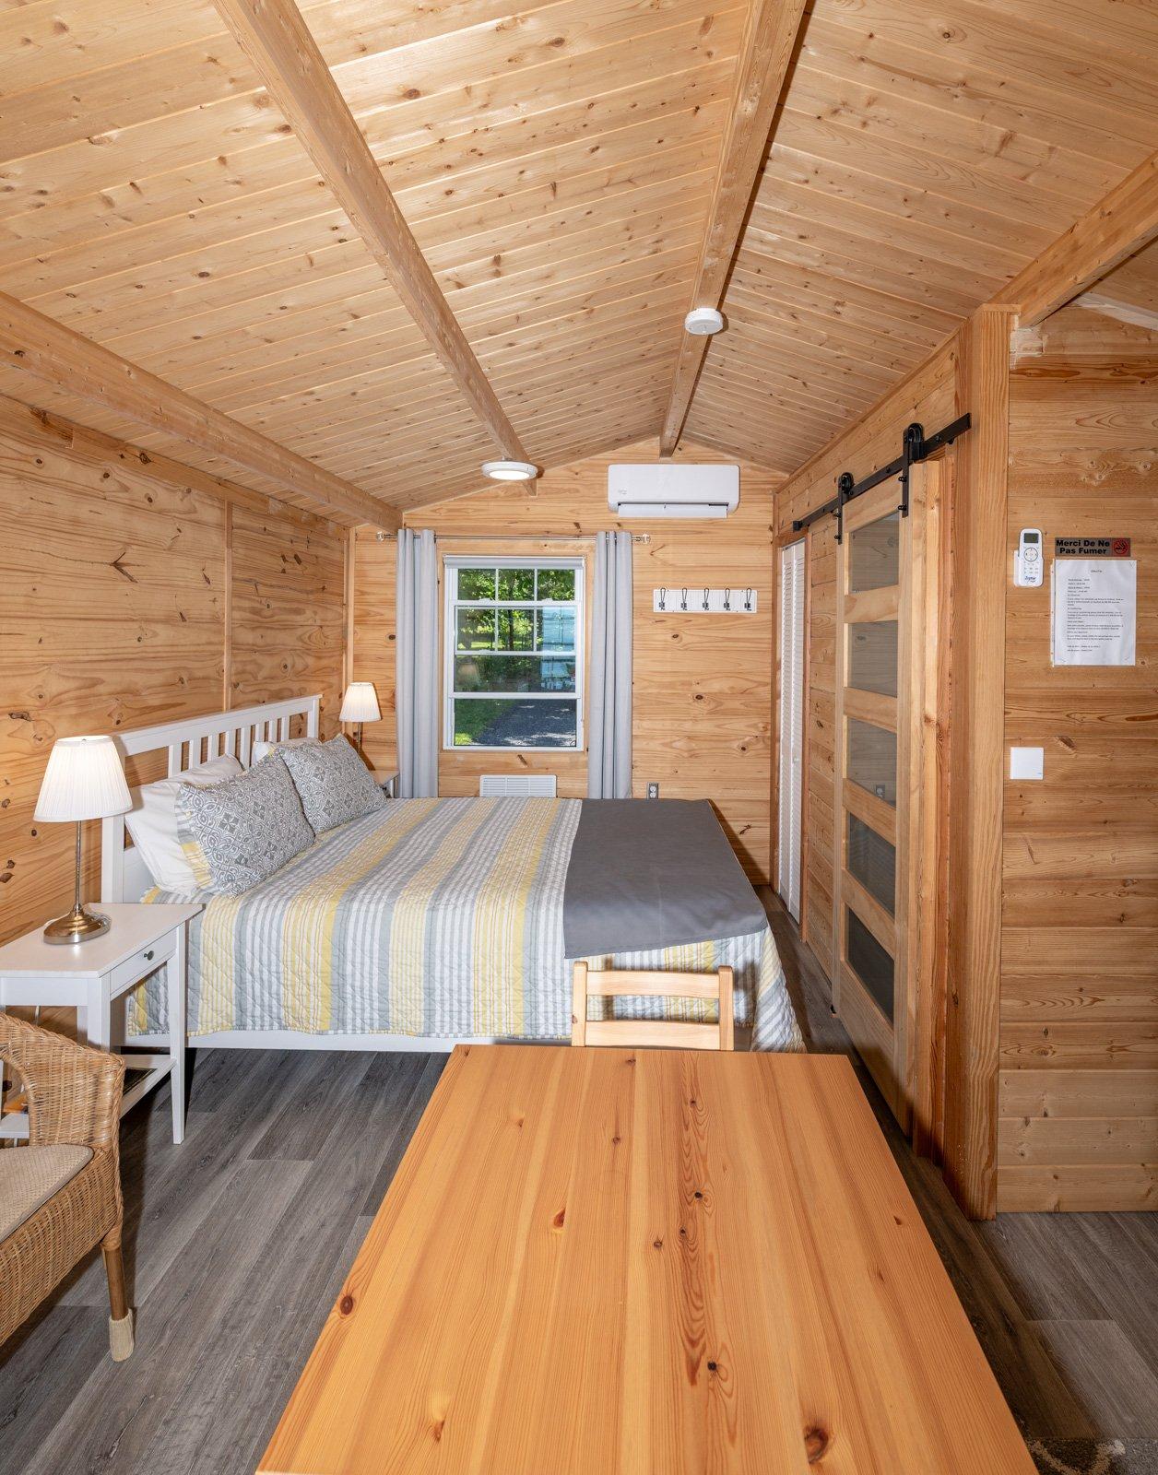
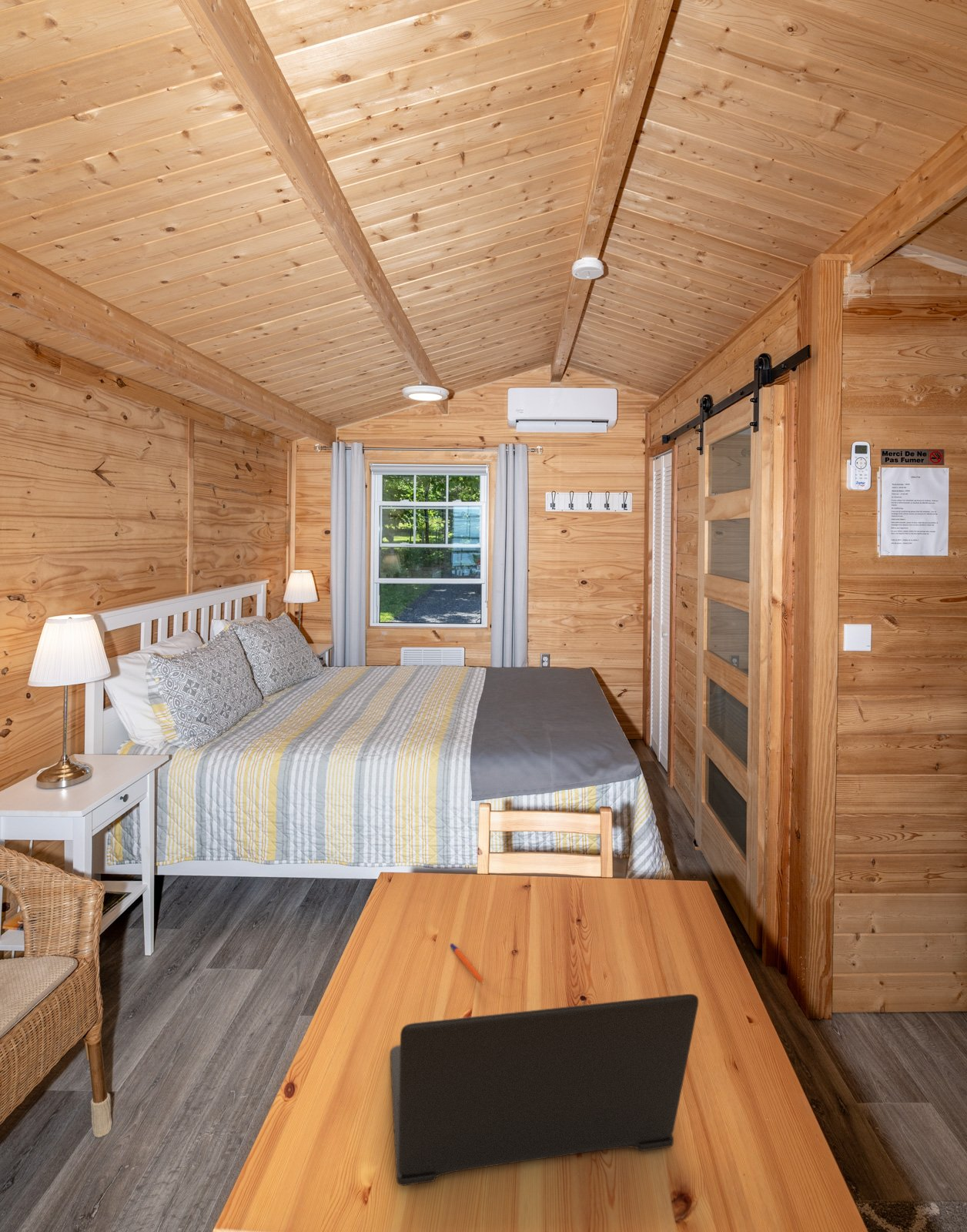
+ pen [450,942,484,985]
+ laptop [390,993,699,1187]
